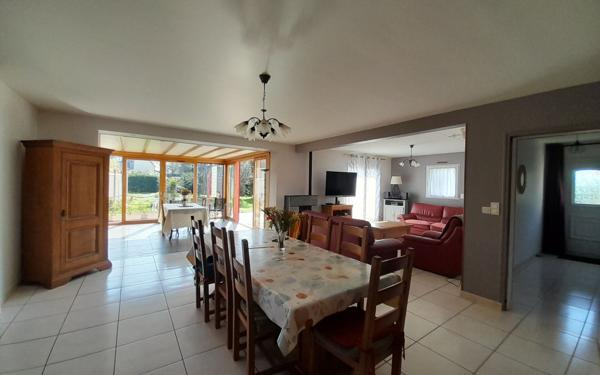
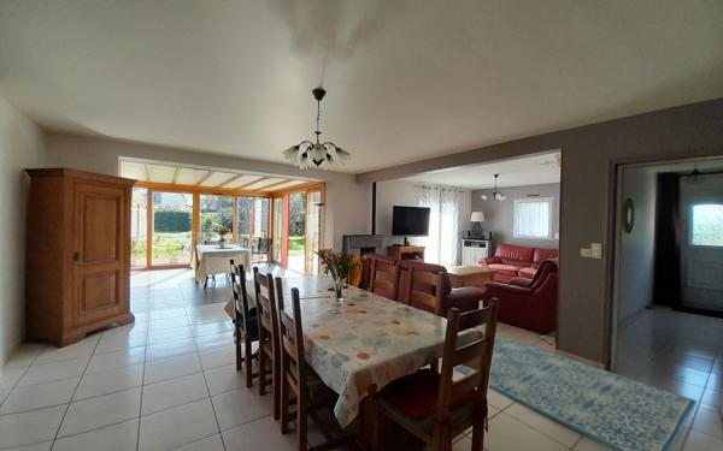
+ rug [453,333,698,451]
